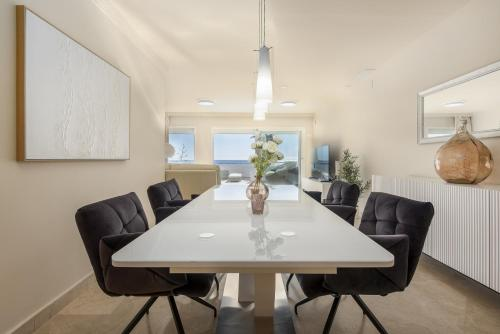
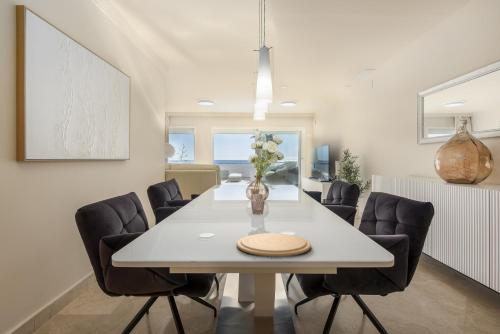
+ plate [236,232,312,257]
